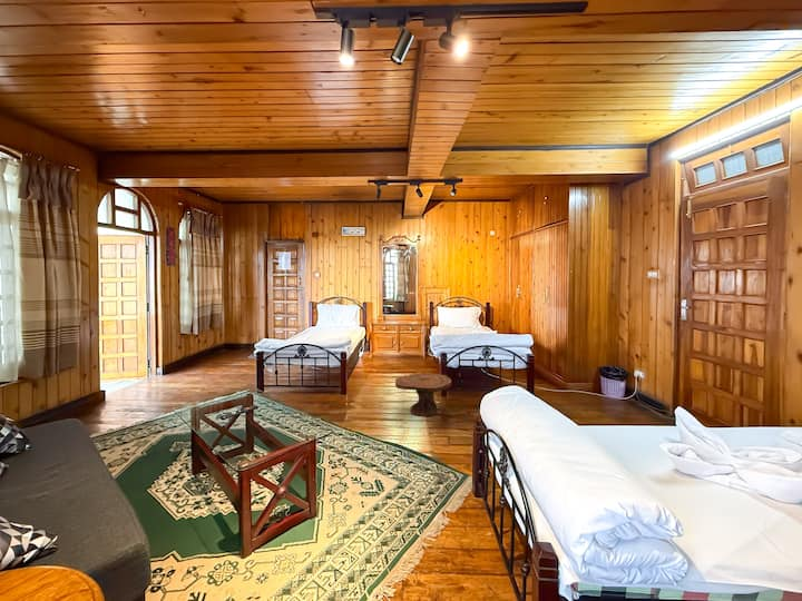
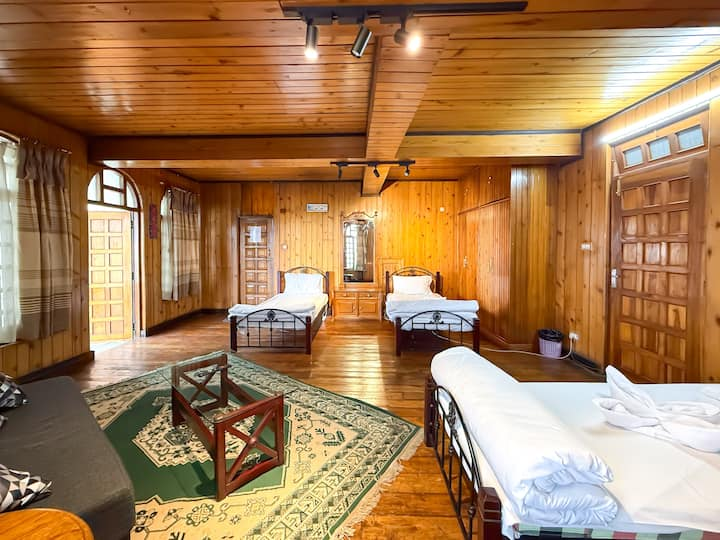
- side table [394,371,452,417]
